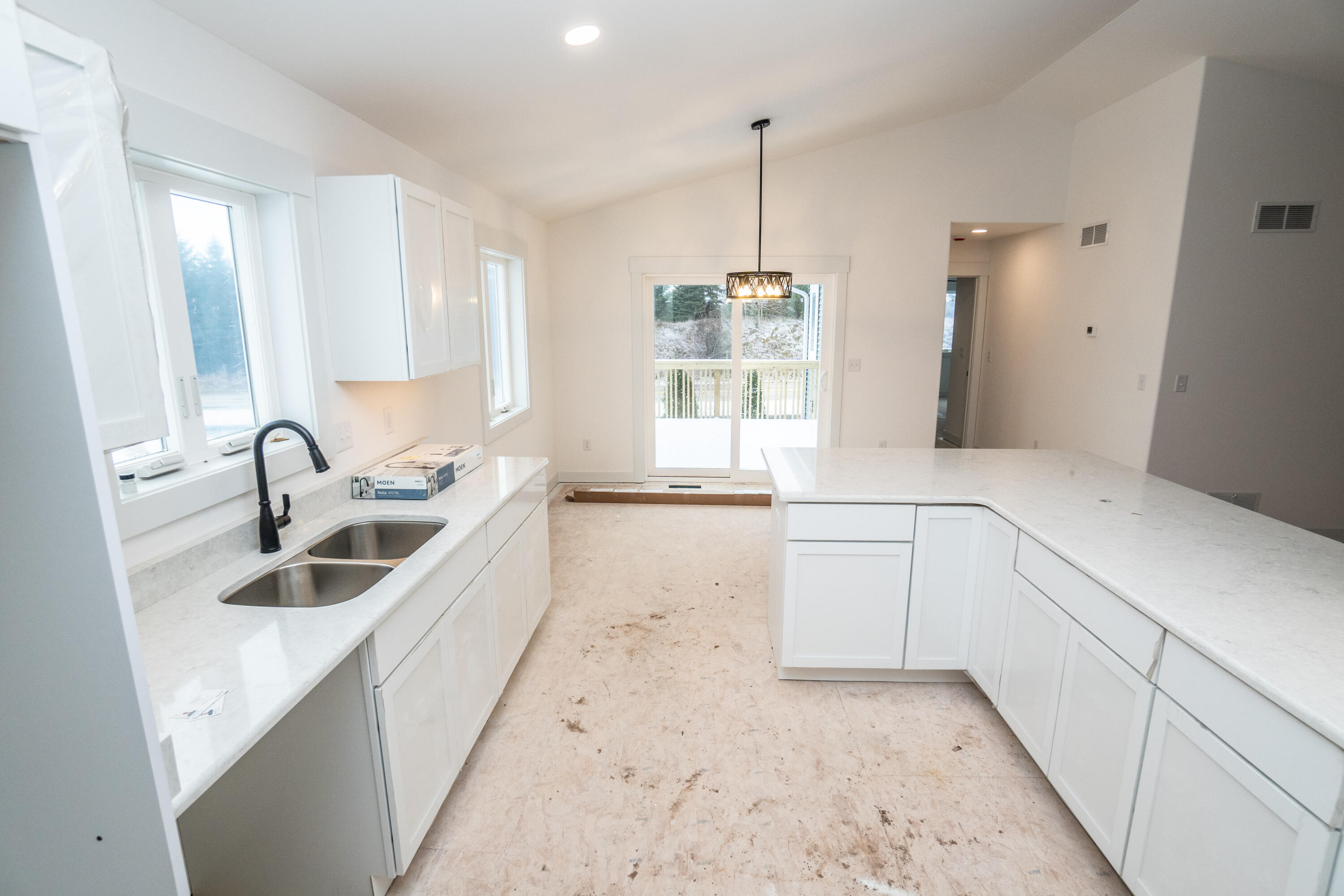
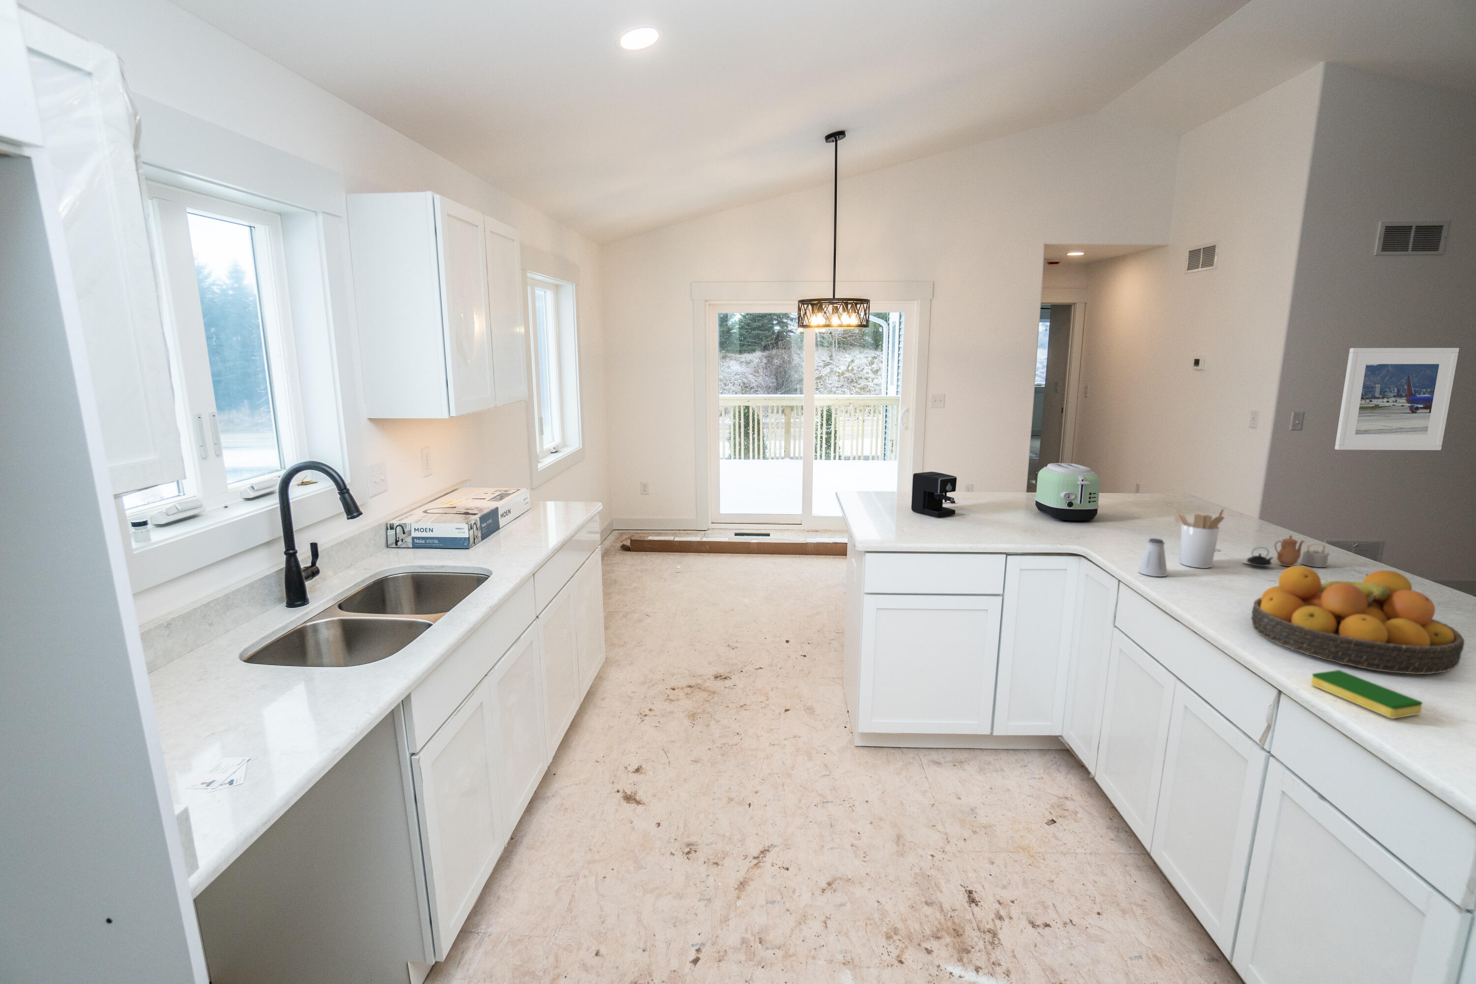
+ fruit bowl [1251,566,1465,674]
+ dish sponge [1310,670,1423,719]
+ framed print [1334,347,1460,450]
+ utensil holder [1175,507,1226,569]
+ saltshaker [1138,538,1168,578]
+ toaster [1035,462,1100,522]
+ coffee maker [910,471,958,517]
+ teapot [1245,535,1331,568]
